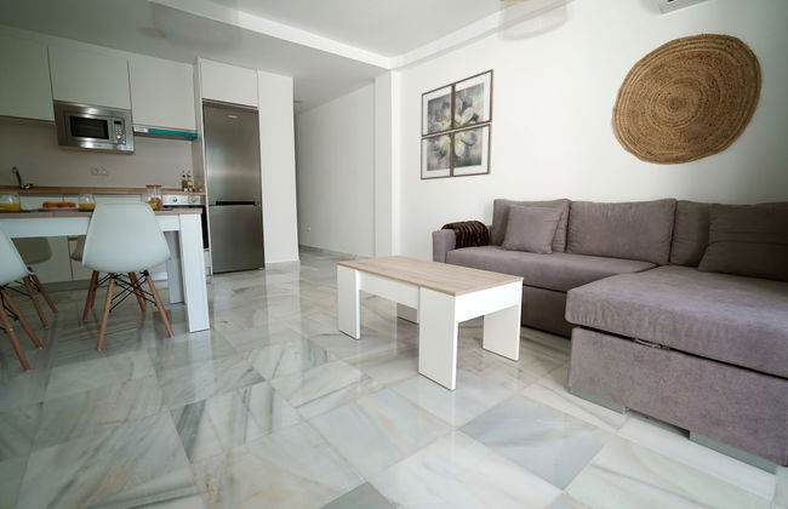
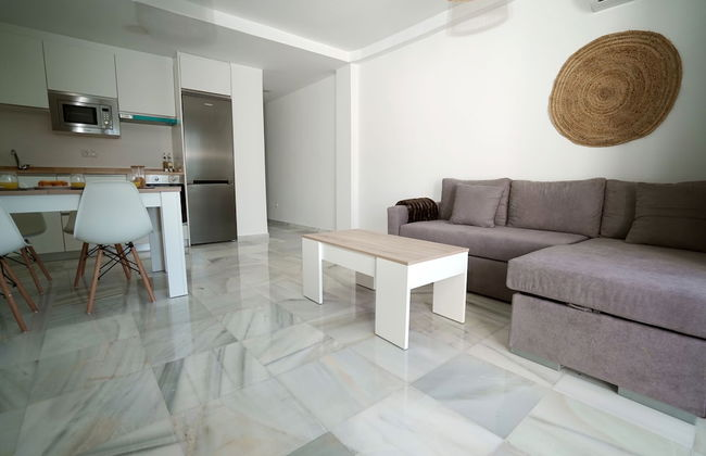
- wall art [419,68,495,181]
